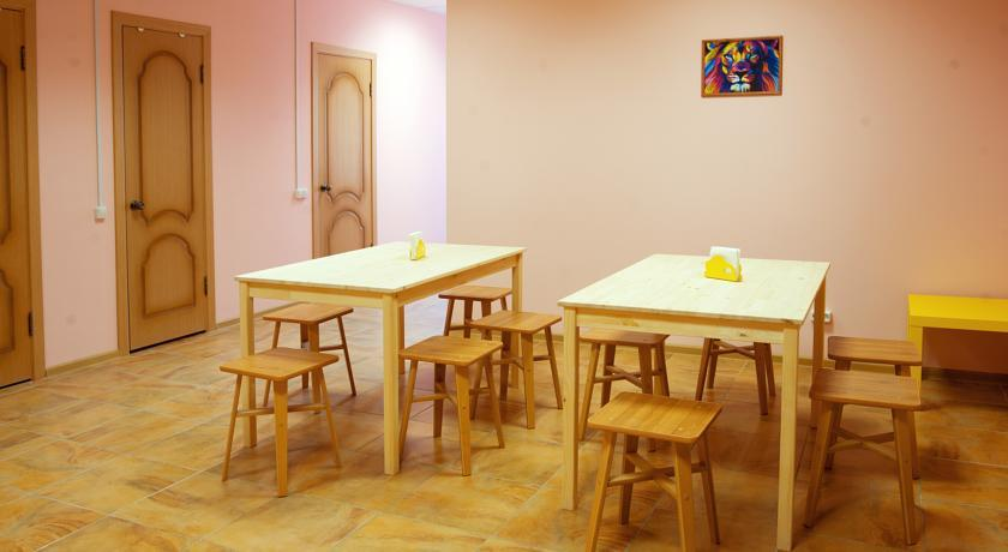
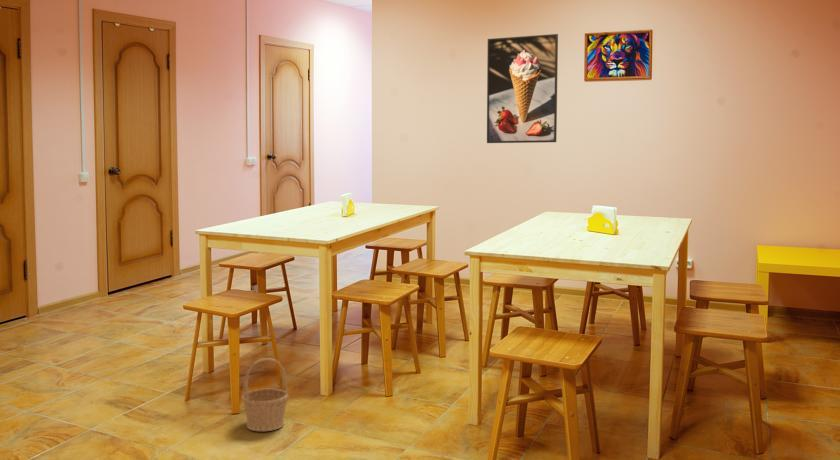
+ basket [240,357,289,432]
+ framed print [486,33,559,144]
